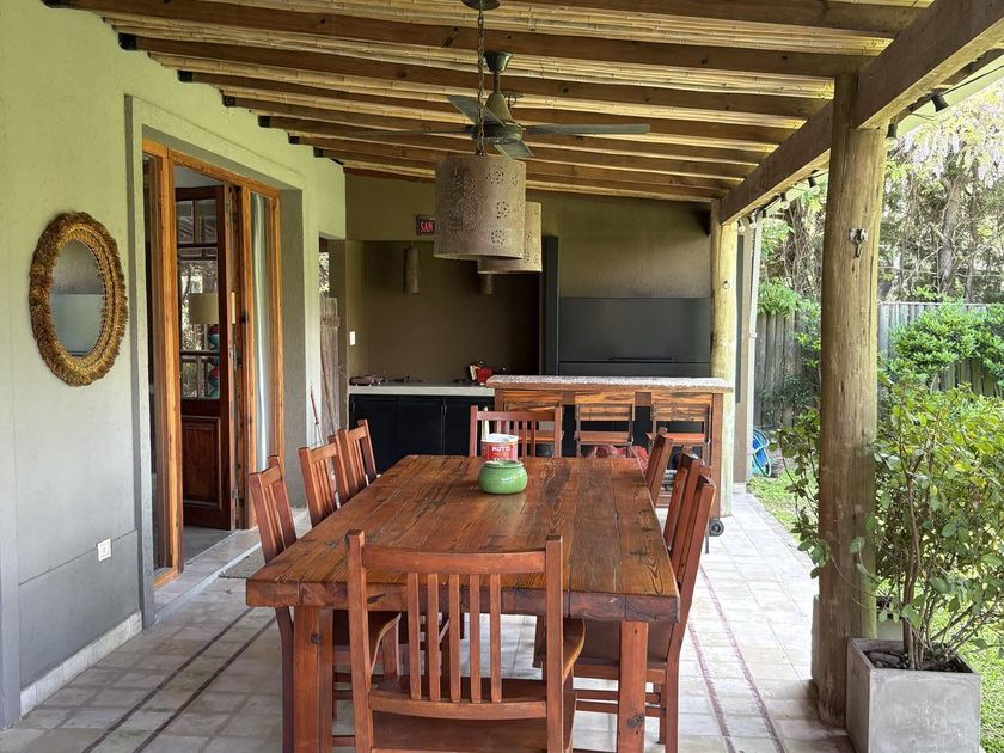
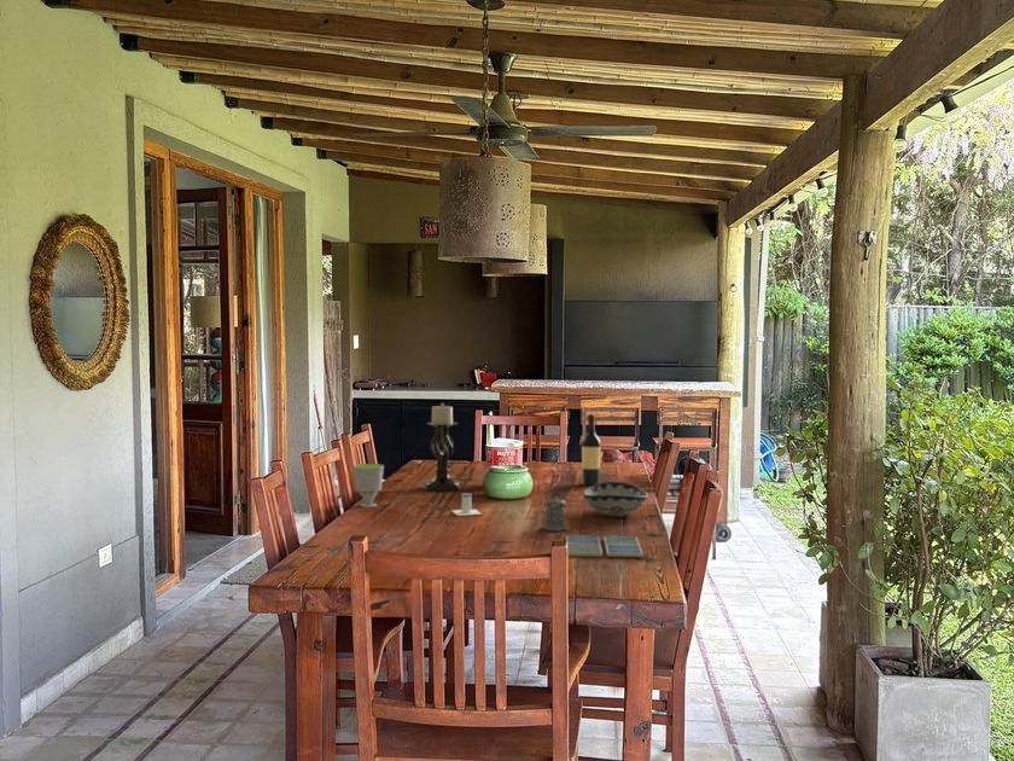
+ candle holder [424,402,461,493]
+ decorative bowl [582,481,649,518]
+ pepper shaker [542,495,570,531]
+ cup [351,463,385,509]
+ wine bottle [581,413,602,487]
+ salt shaker [451,492,483,517]
+ drink coaster [565,534,645,558]
